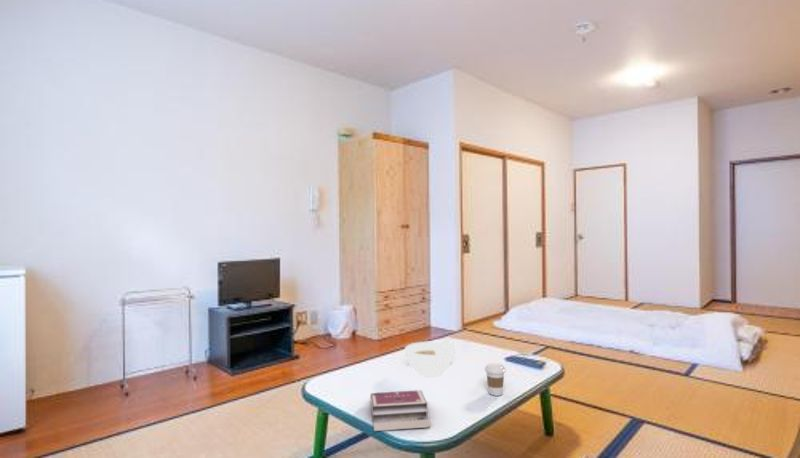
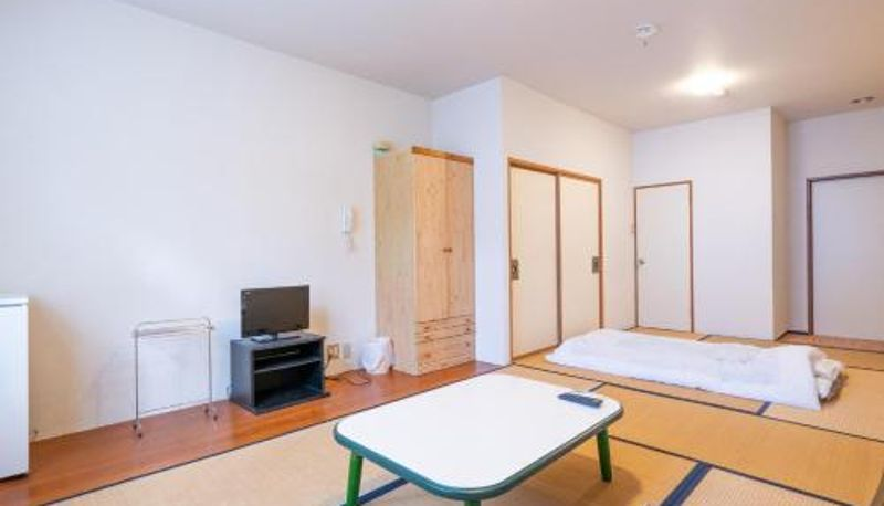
- decorative bowl [404,336,457,379]
- book [369,389,431,432]
- coffee cup [484,362,507,397]
